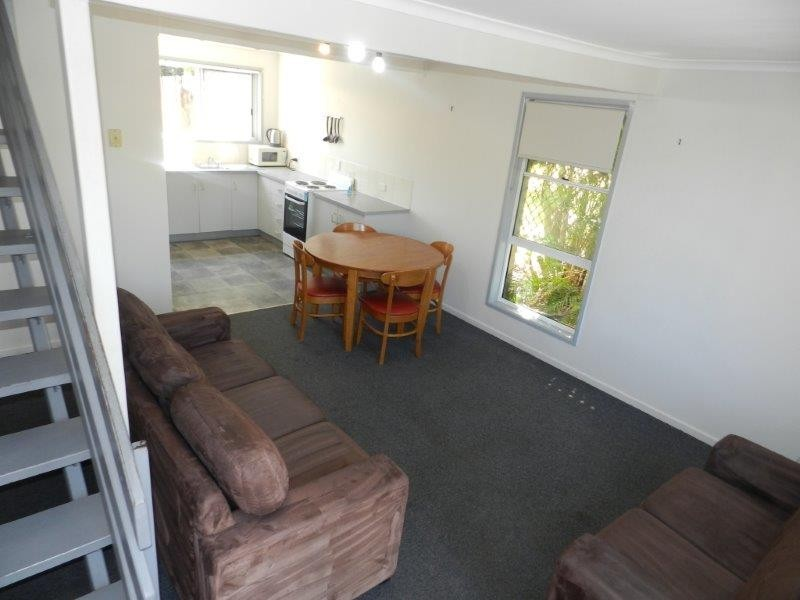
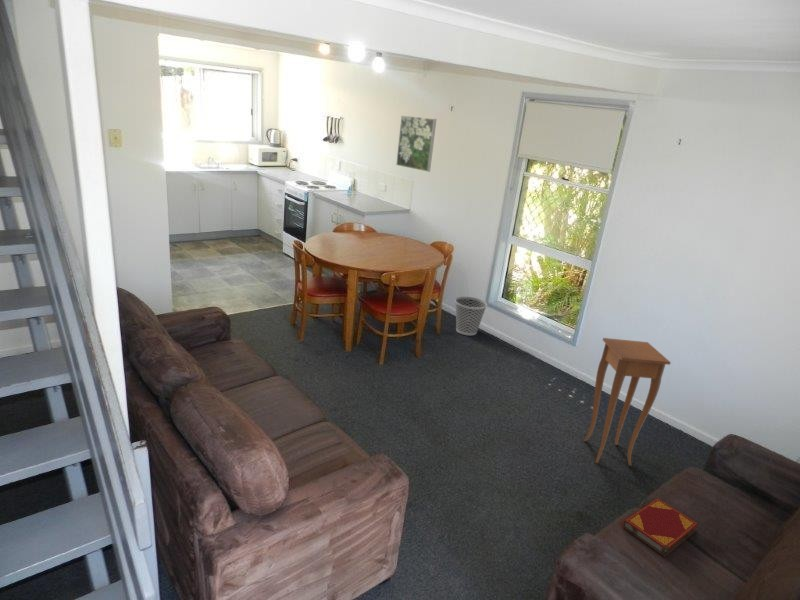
+ hardback book [621,497,699,558]
+ wastebasket [454,296,488,336]
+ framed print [395,114,437,173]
+ side table [582,337,672,467]
